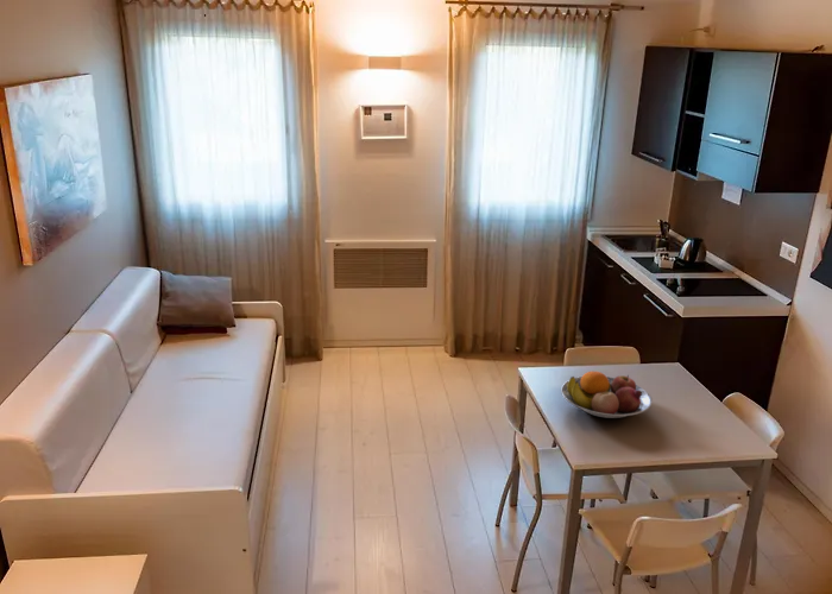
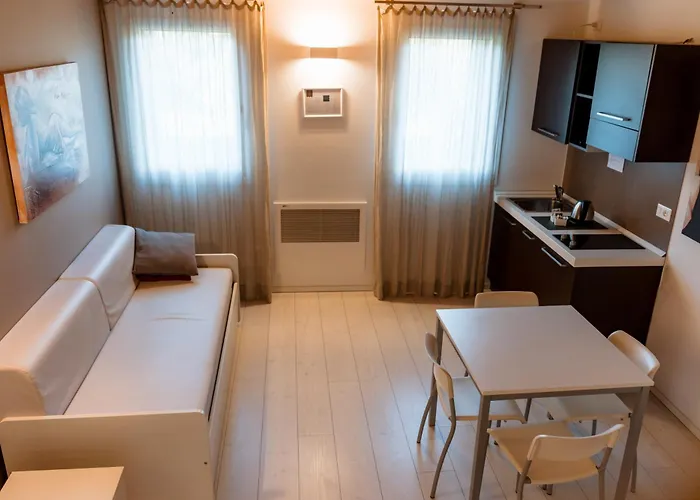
- fruit bowl [560,369,654,419]
